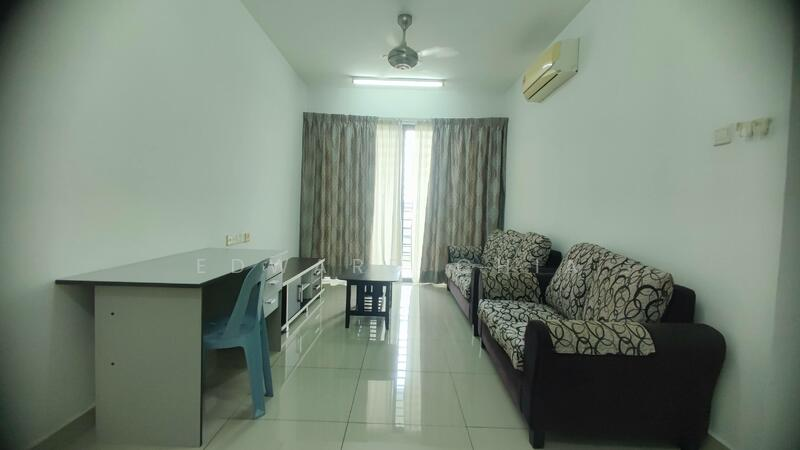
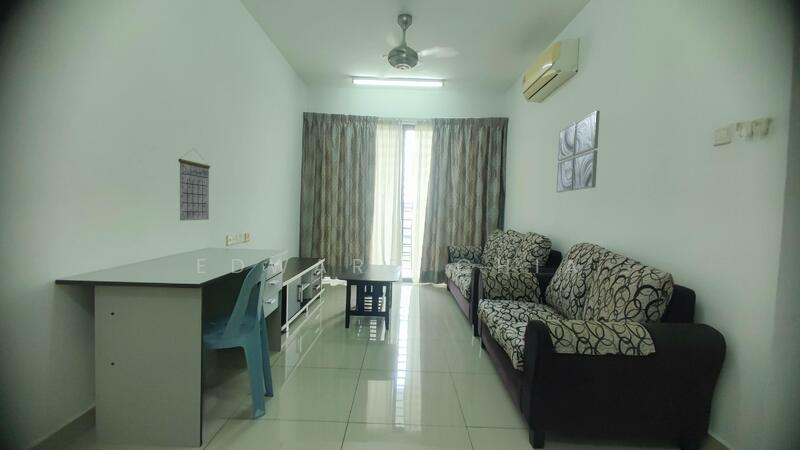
+ calendar [177,148,211,222]
+ wall art [555,110,601,193]
